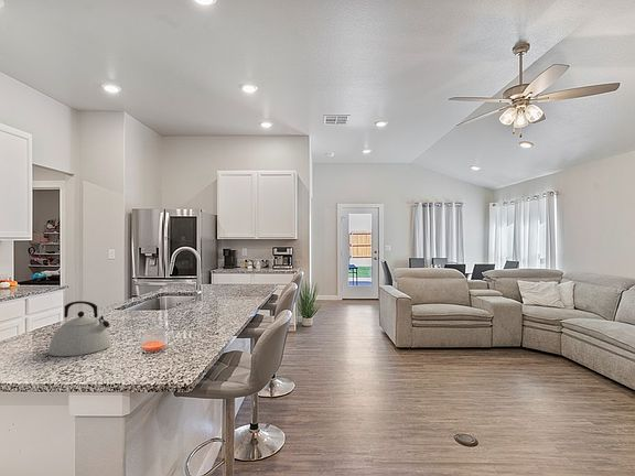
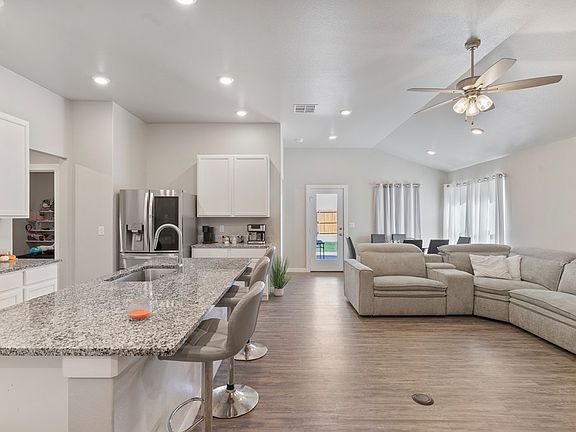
- kettle [47,300,112,357]
